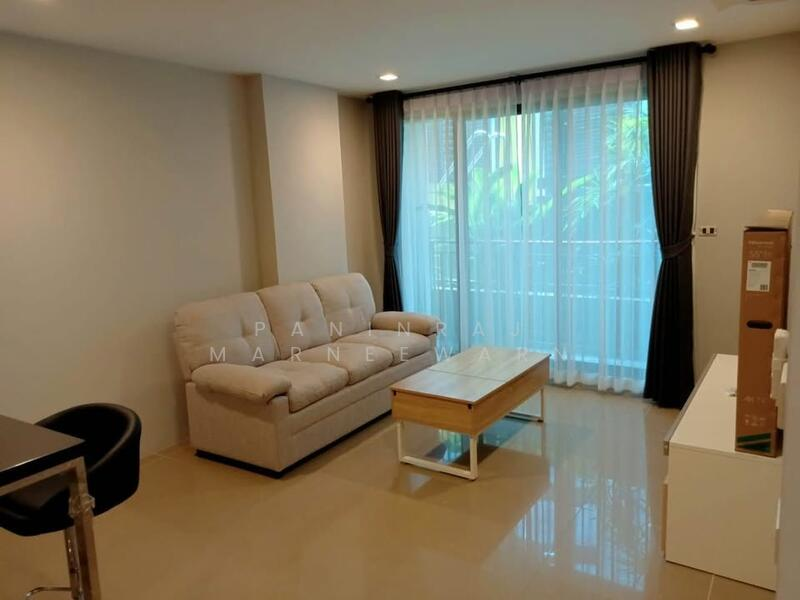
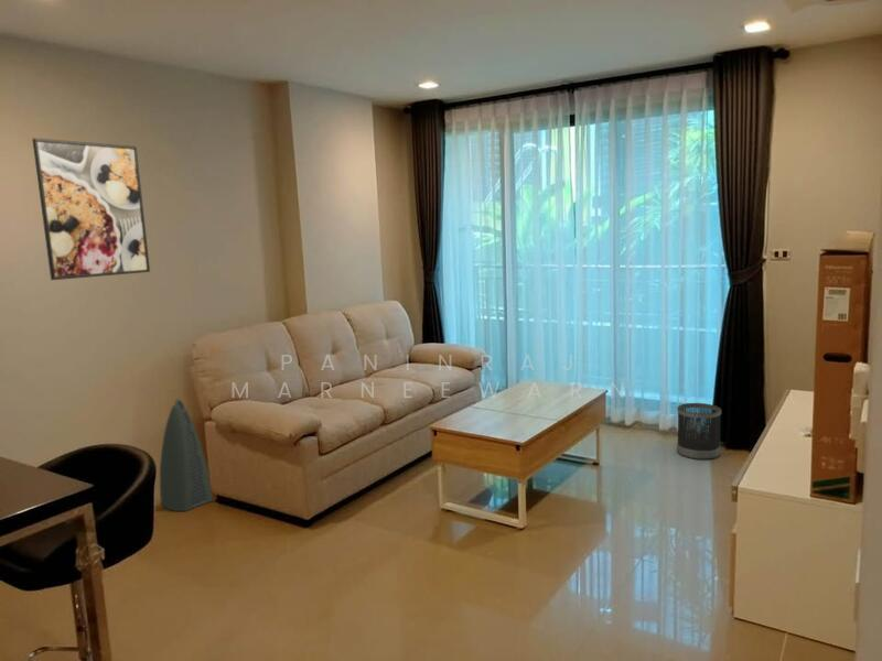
+ wastebasket [676,402,722,460]
+ air purifier [159,398,214,512]
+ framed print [31,137,151,281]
